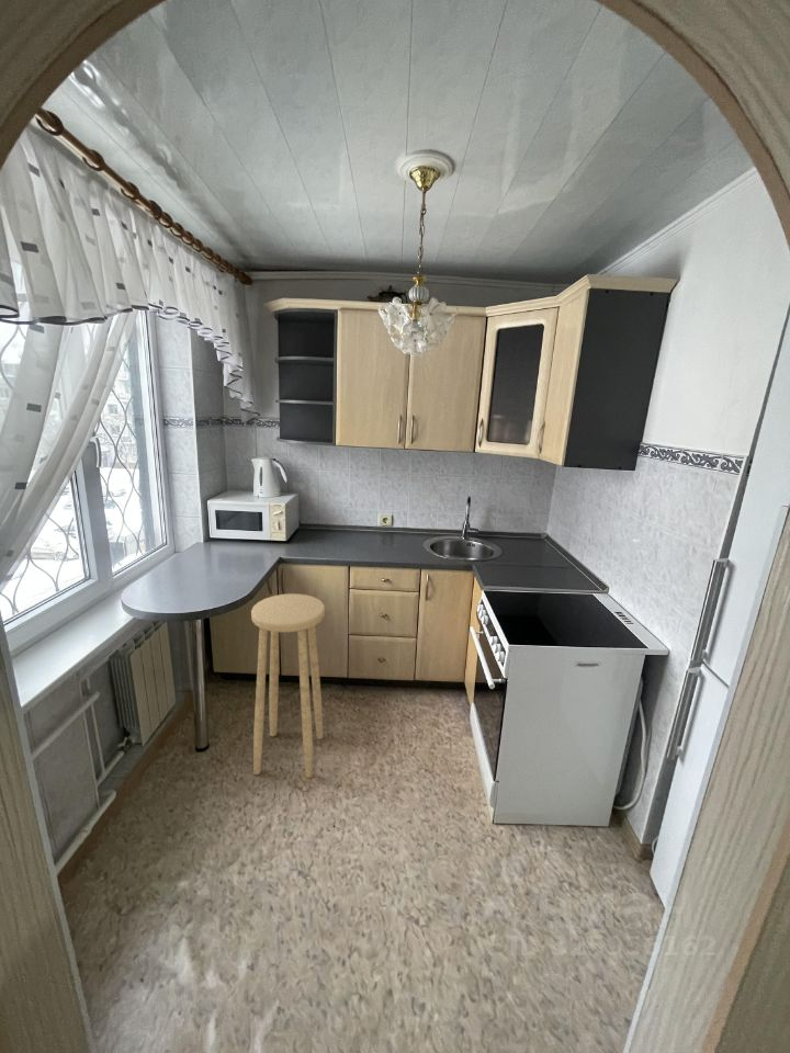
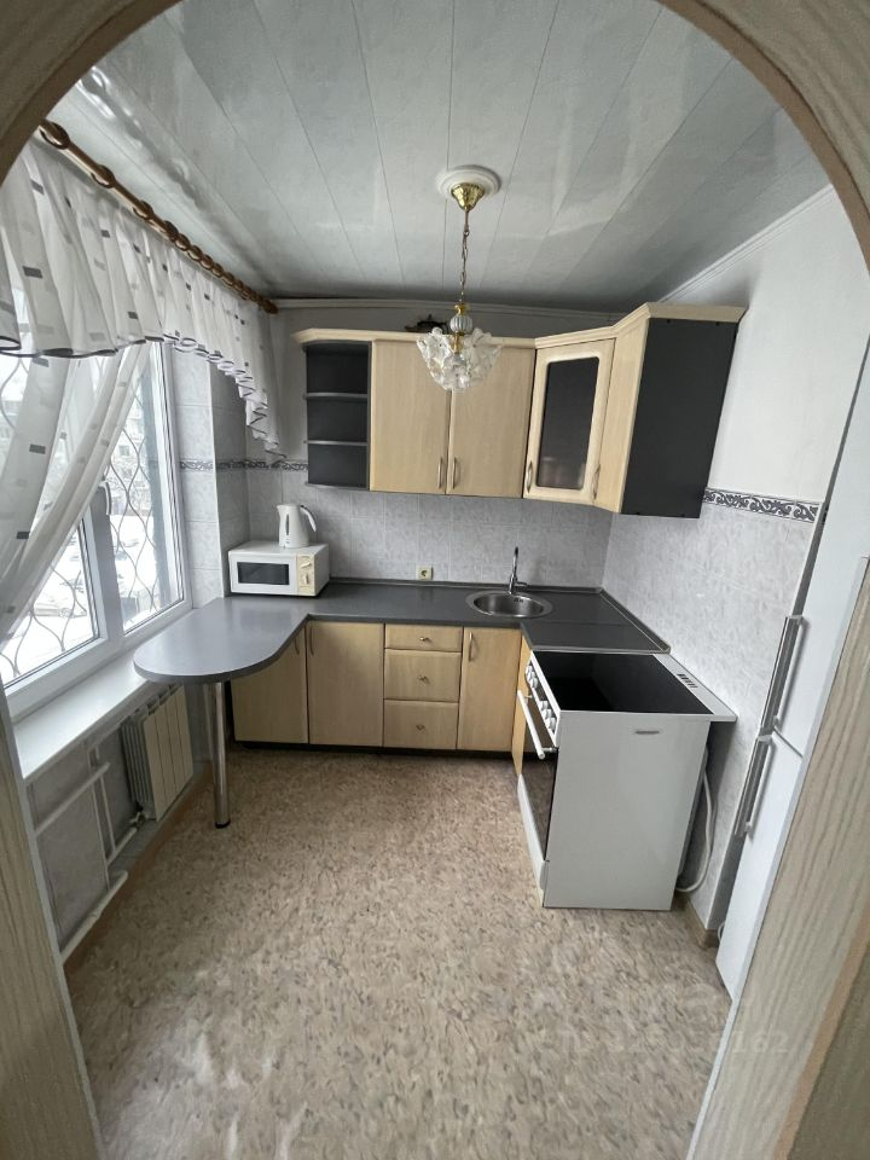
- stool [250,592,326,779]
